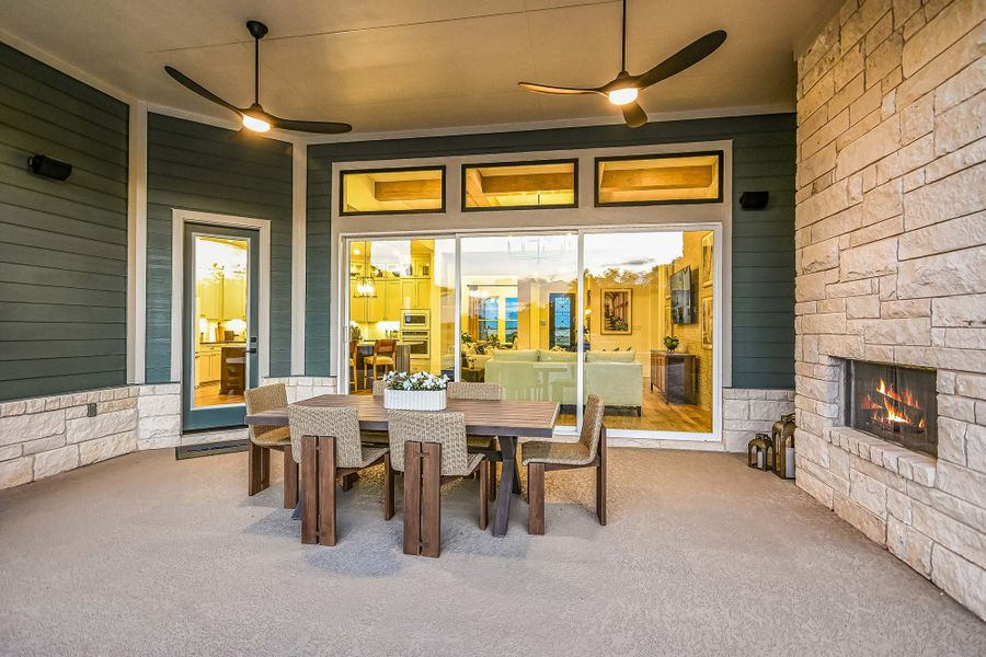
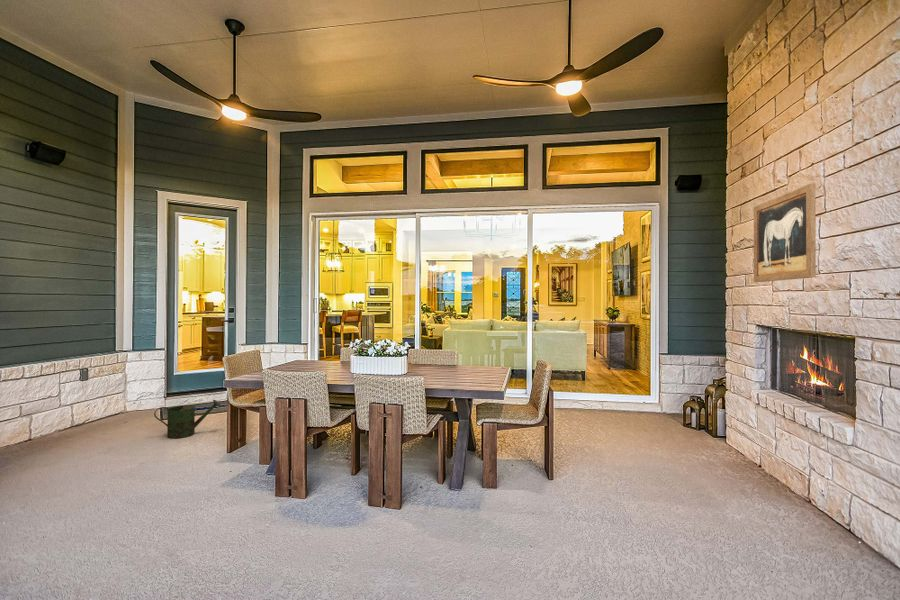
+ watering can [153,399,222,439]
+ wall art [753,182,817,283]
